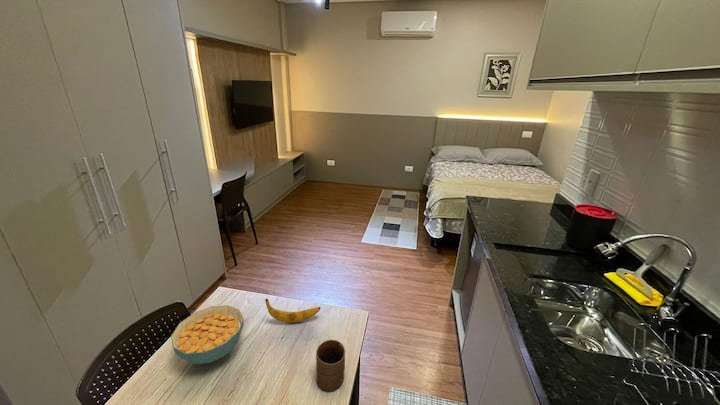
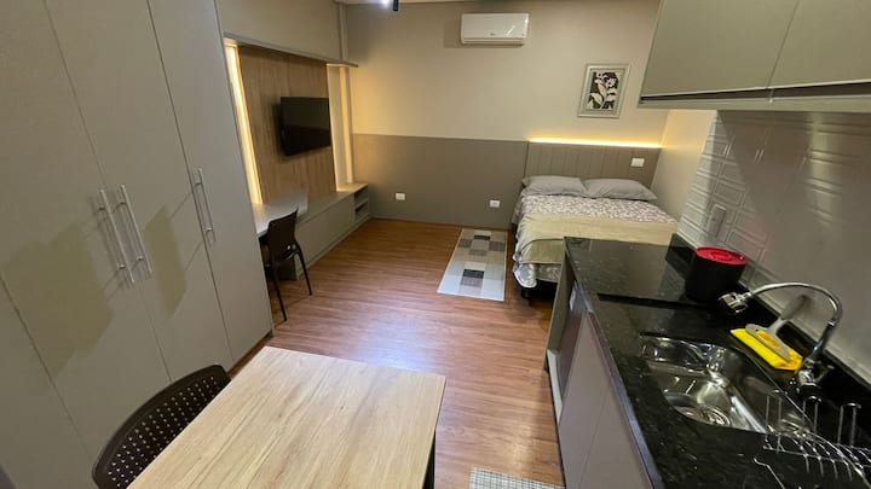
- banana [264,298,321,323]
- cereal bowl [170,304,245,365]
- cup [315,339,346,392]
